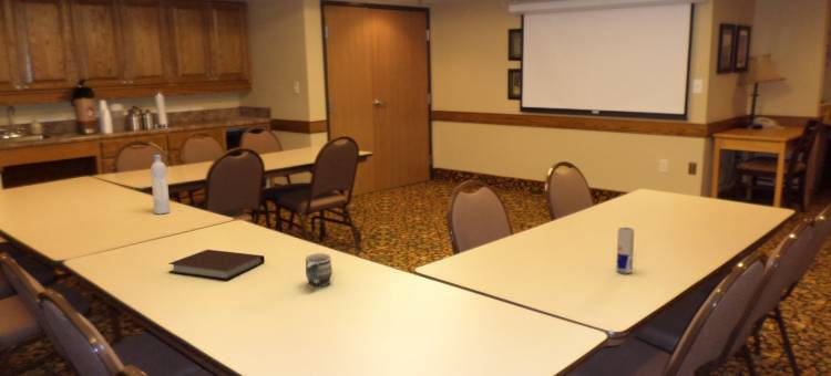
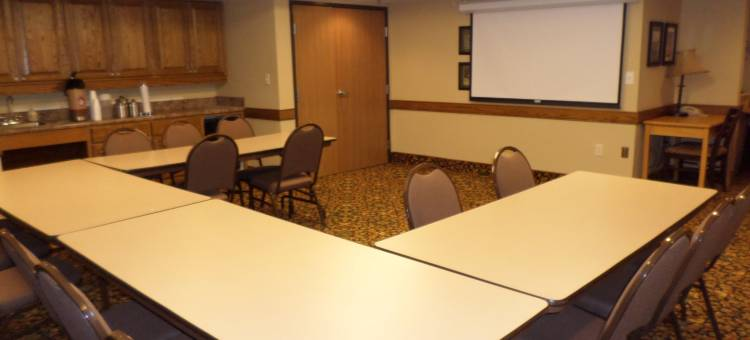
- notebook [167,249,266,281]
- mug [304,252,334,289]
- beverage can [615,227,635,274]
- bottle [150,154,171,216]
